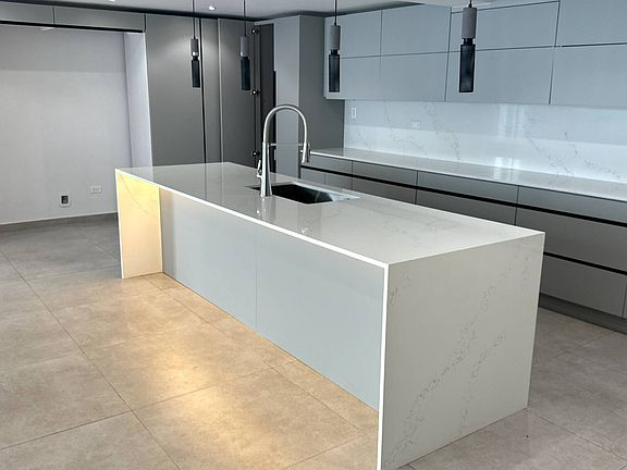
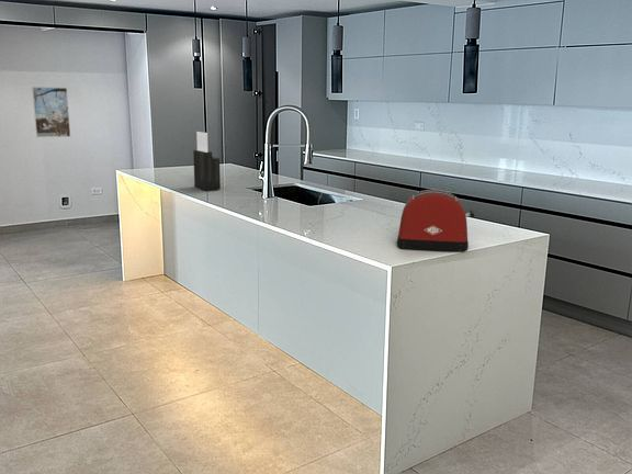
+ knife block [192,131,222,191]
+ toaster [396,189,475,253]
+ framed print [31,86,71,138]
